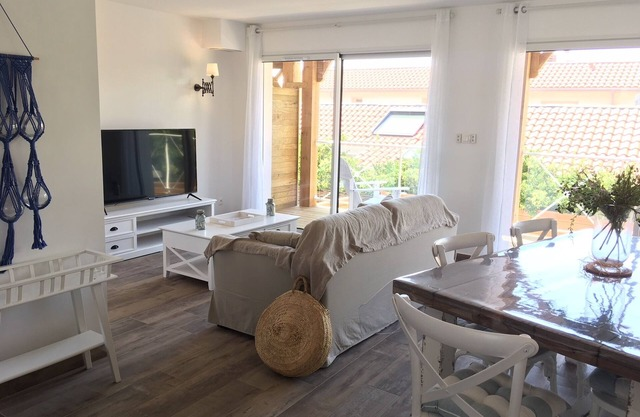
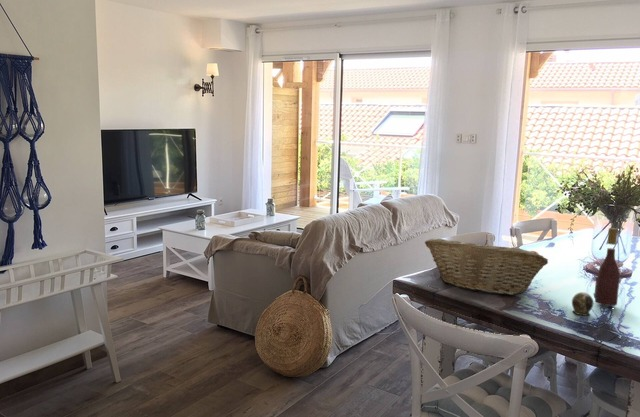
+ fruit basket [424,238,549,296]
+ decorative egg [571,291,594,317]
+ wine bottle [593,227,621,307]
